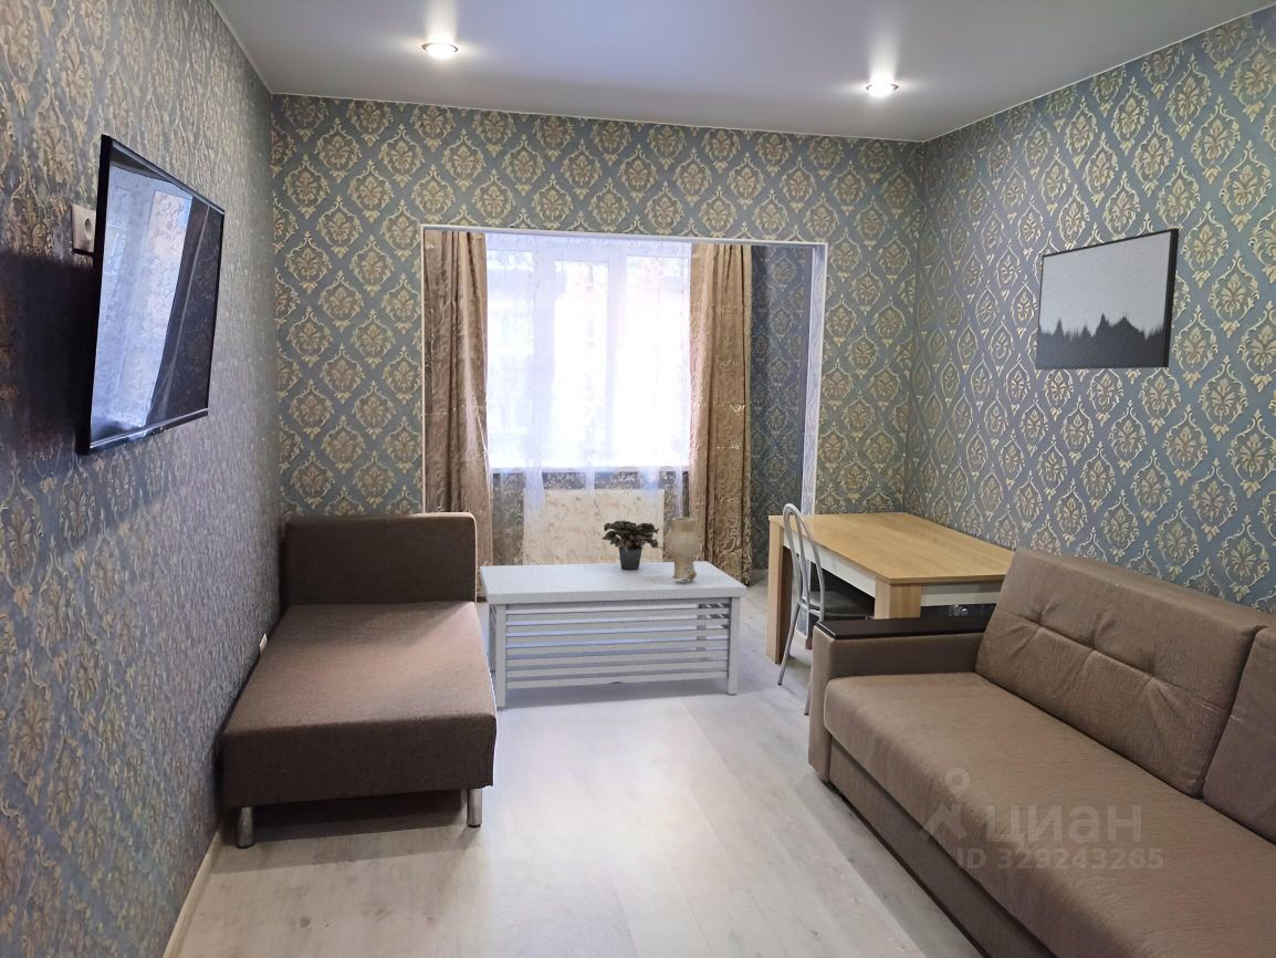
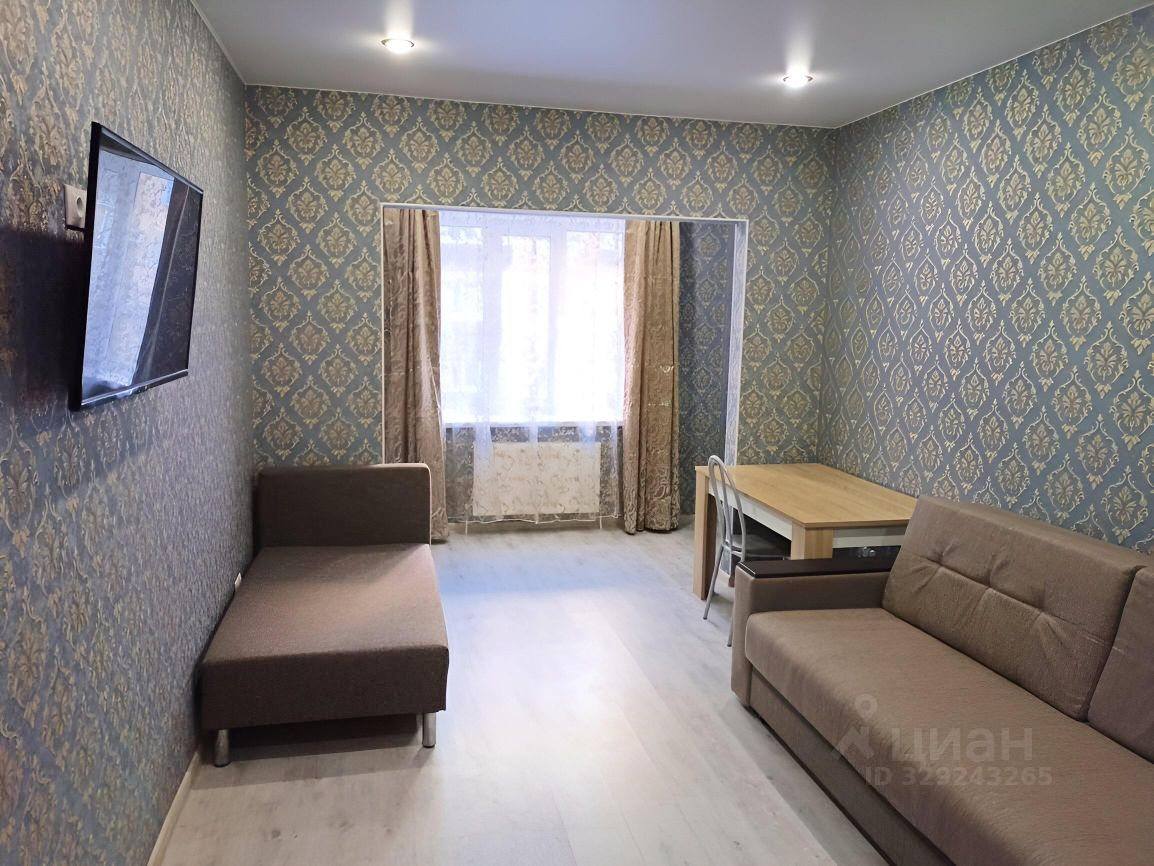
- decorative vase [663,517,701,581]
- storage bench [479,560,747,708]
- potted plant [602,520,660,571]
- wall art [1034,227,1181,371]
